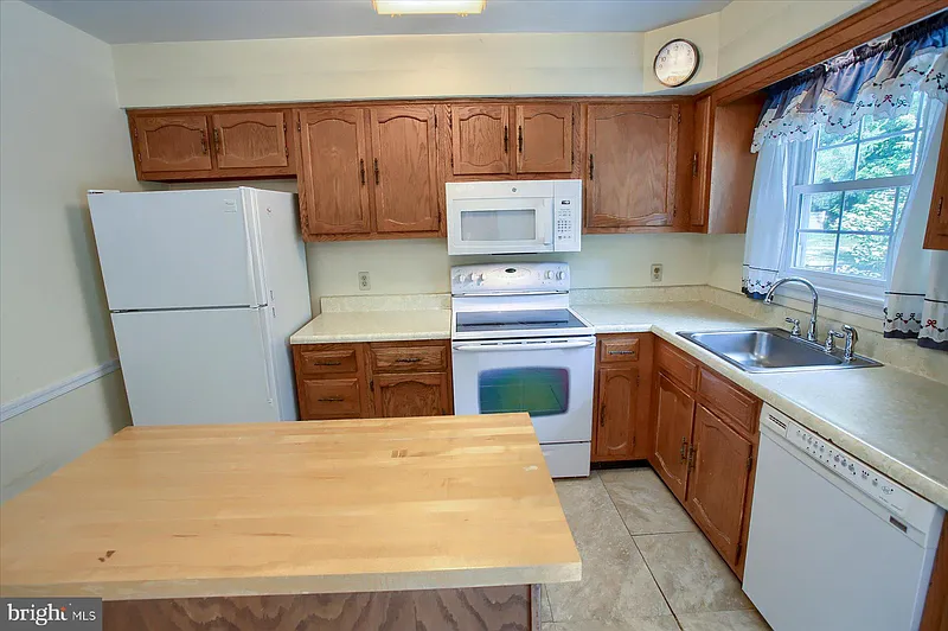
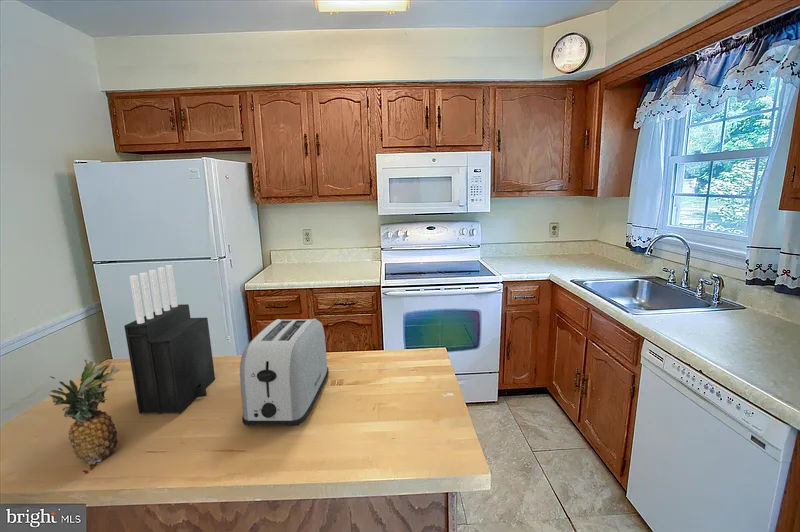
+ fruit [49,359,121,465]
+ knife block [123,264,216,415]
+ toaster [239,318,330,427]
